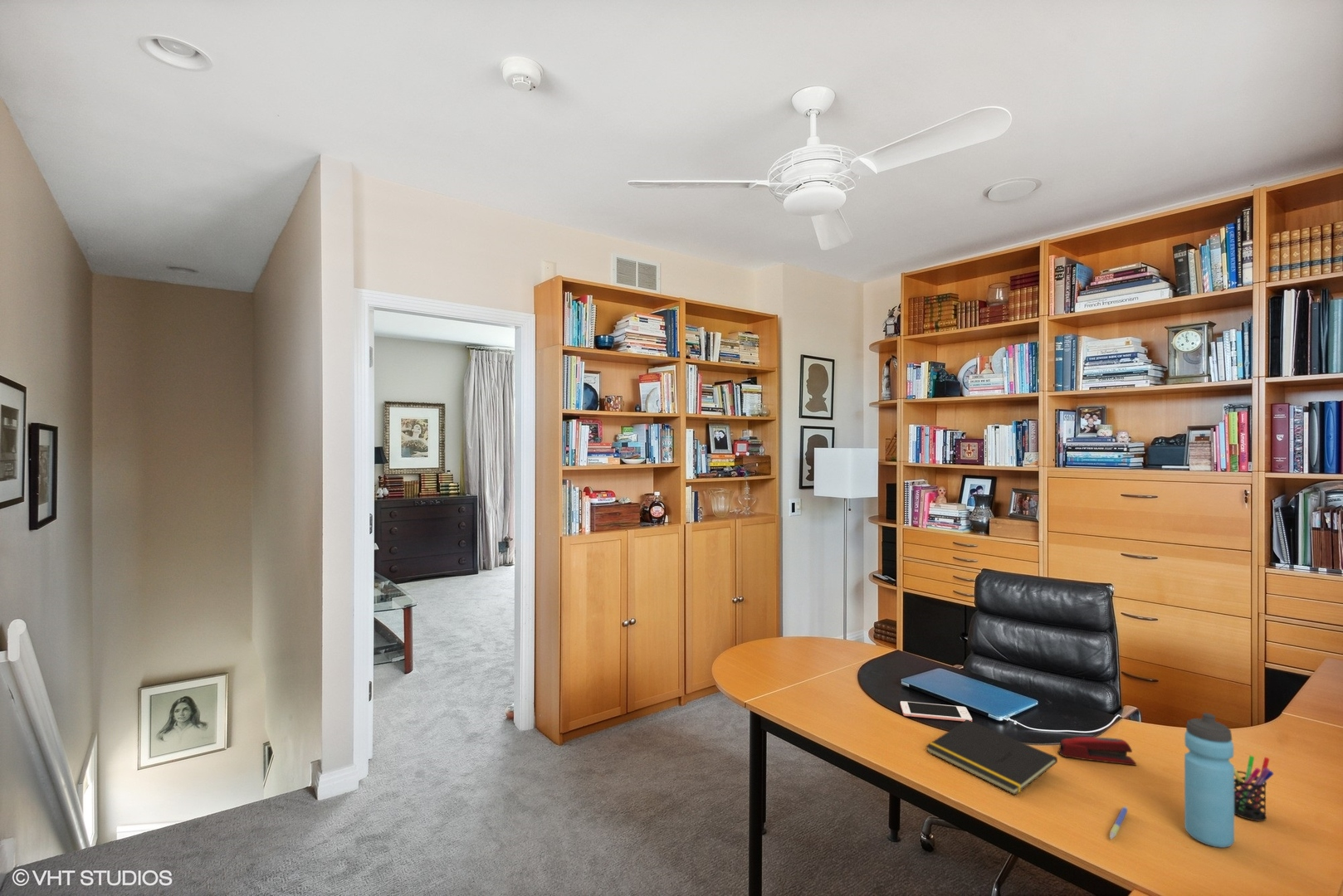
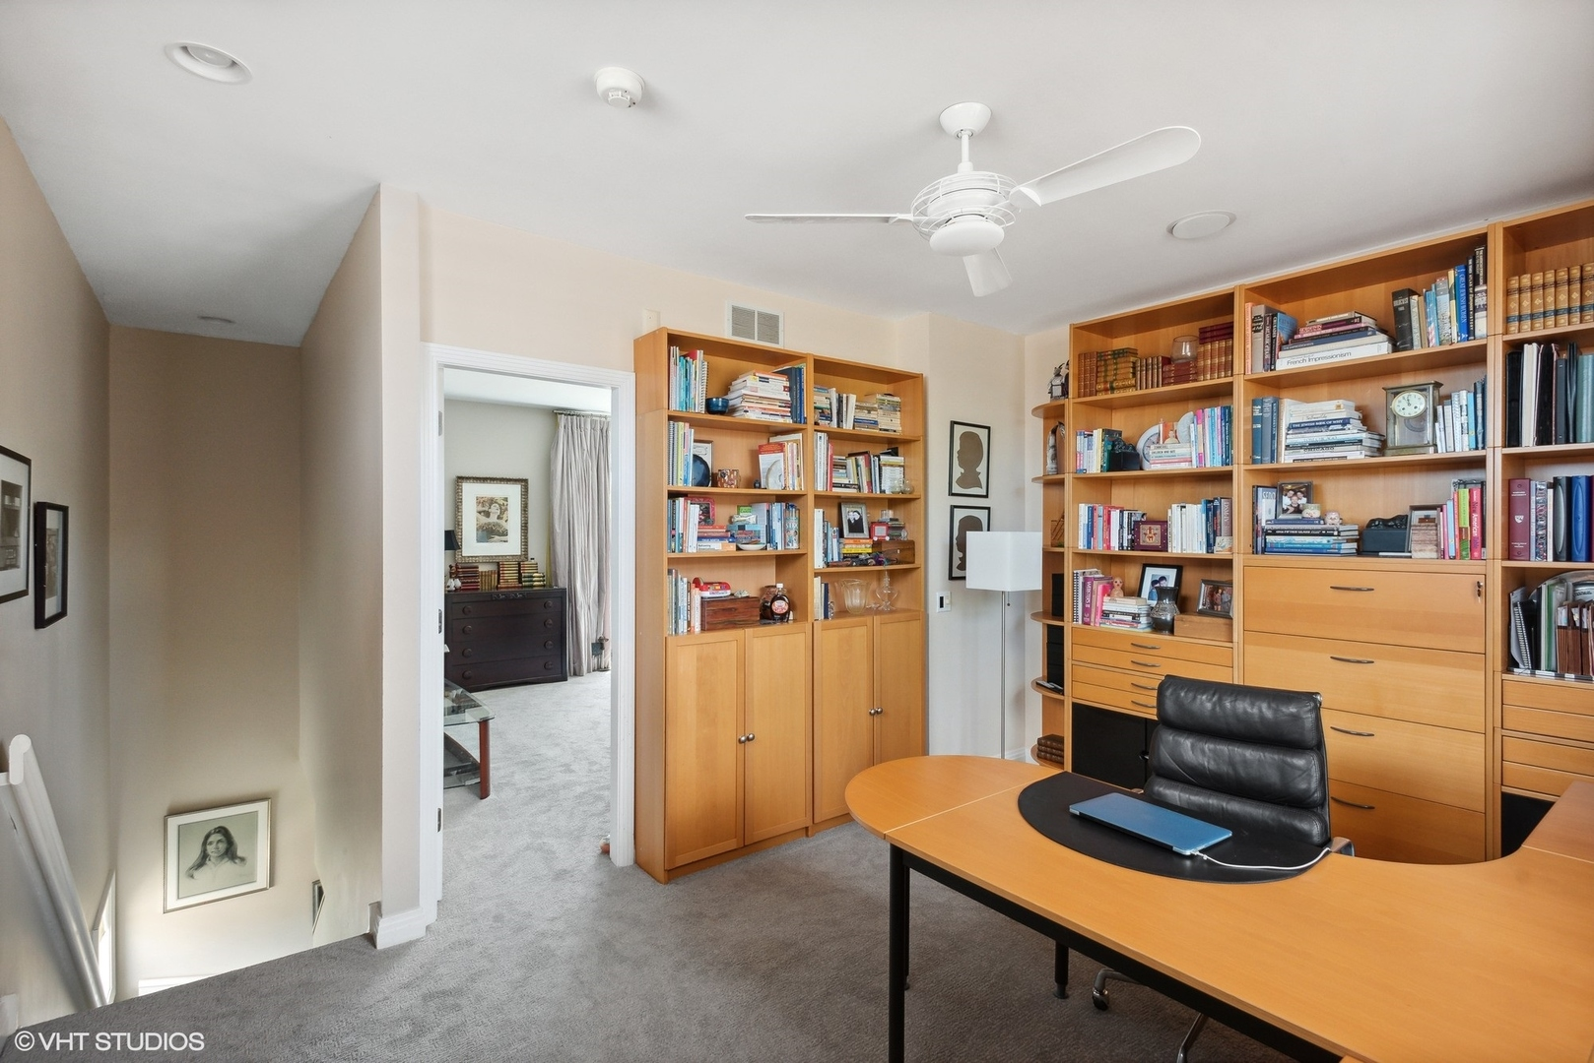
- pen [1109,806,1129,840]
- pen holder [1229,755,1274,822]
- notepad [925,720,1058,796]
- cell phone [900,700,973,722]
- stapler [1057,736,1137,767]
- water bottle [1184,712,1235,849]
